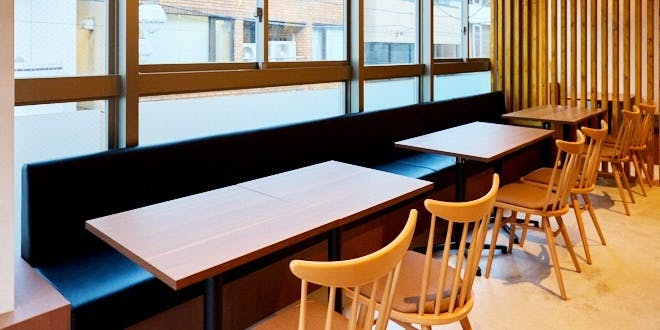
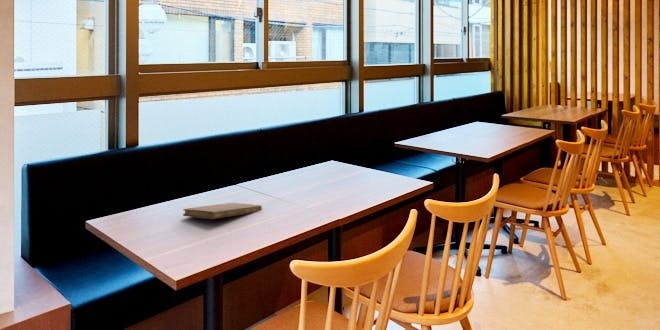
+ notebook [182,202,263,220]
